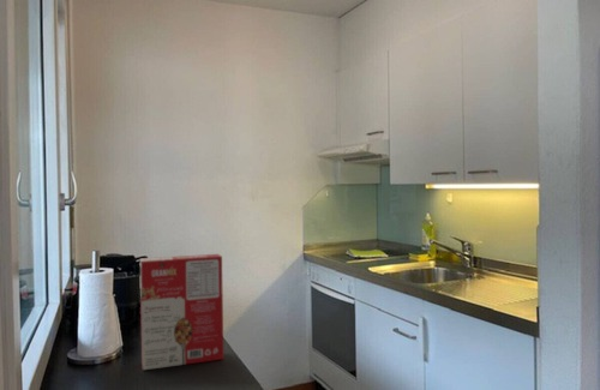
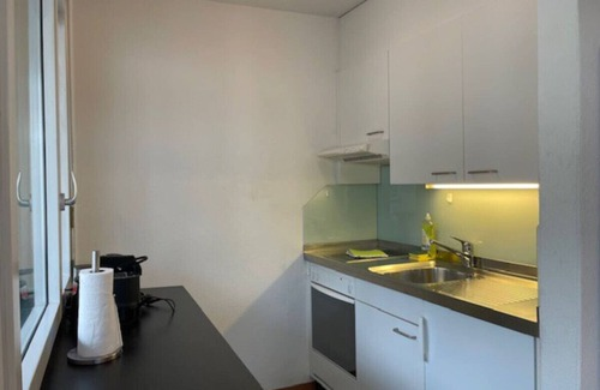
- cereal box [139,253,224,371]
